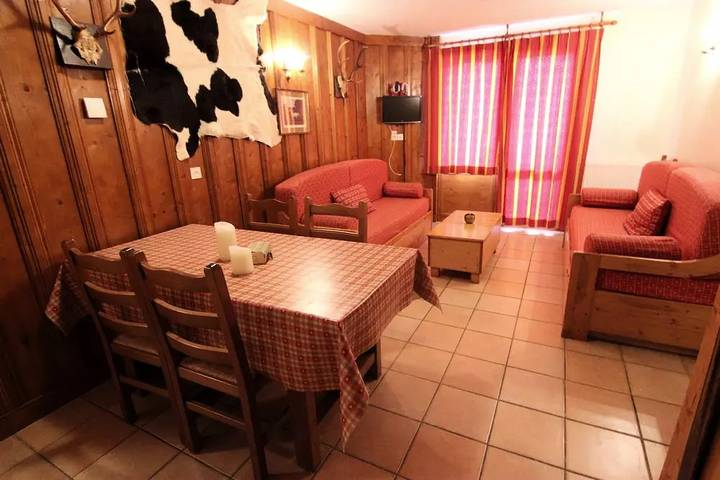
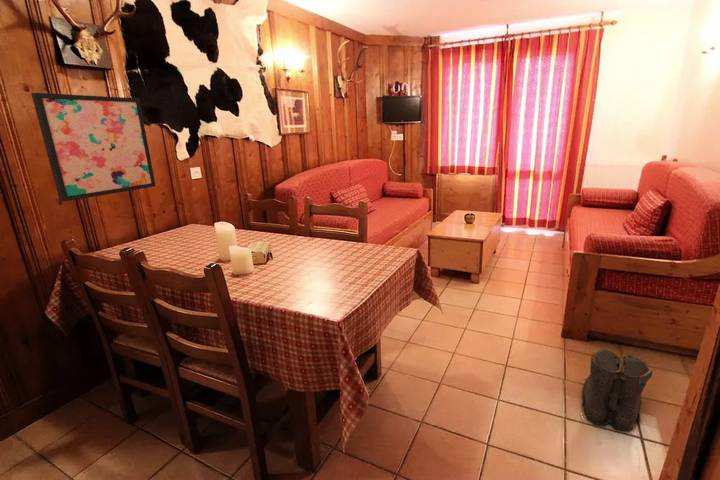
+ boots [581,347,654,432]
+ wall art [30,92,157,203]
